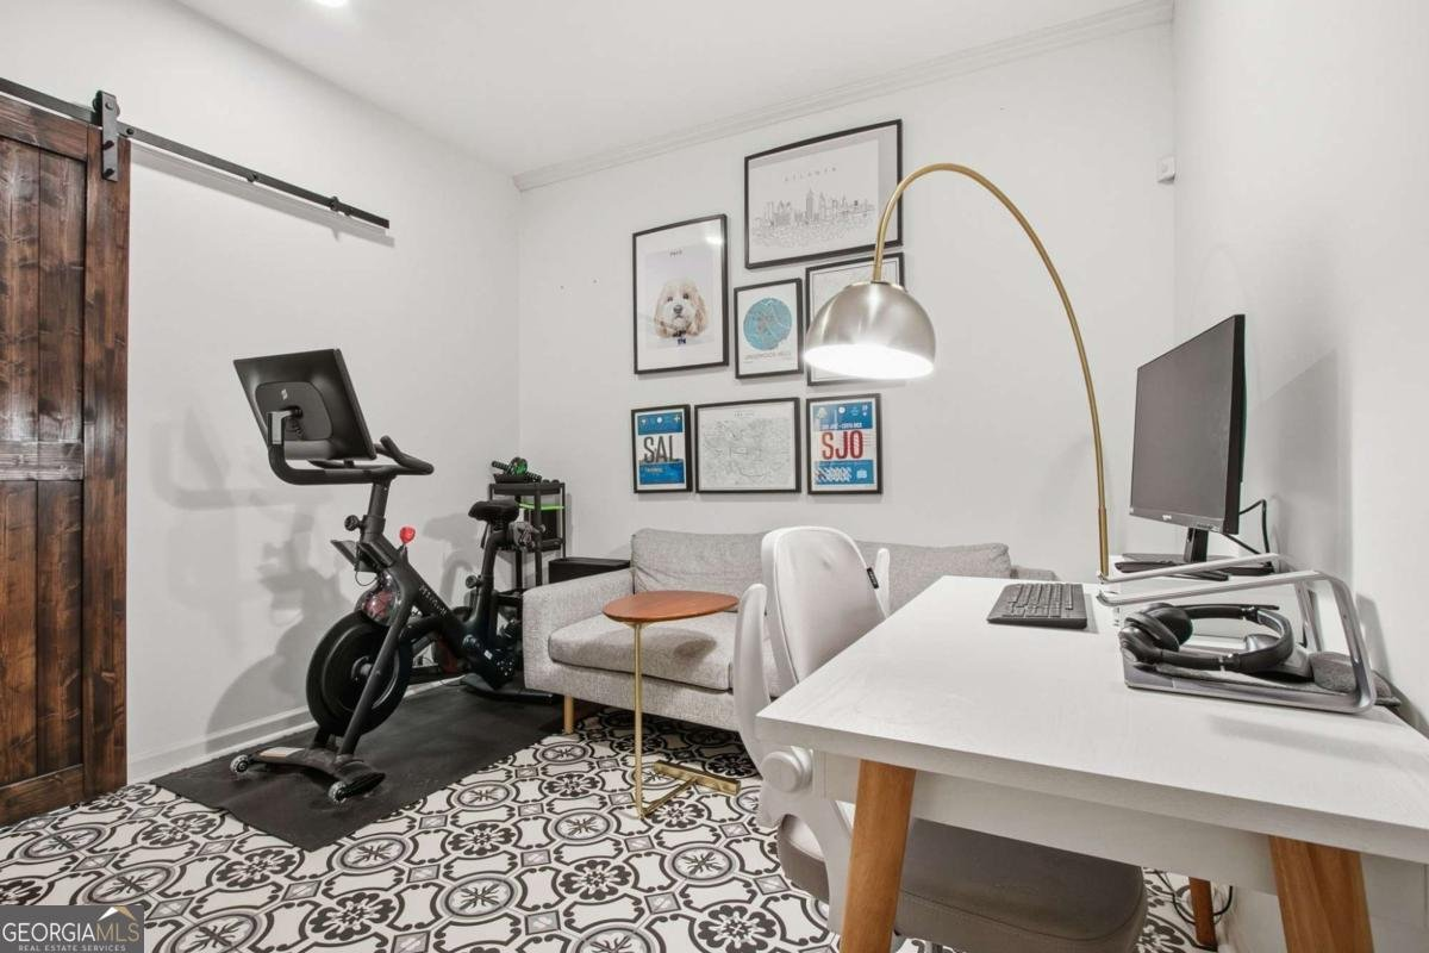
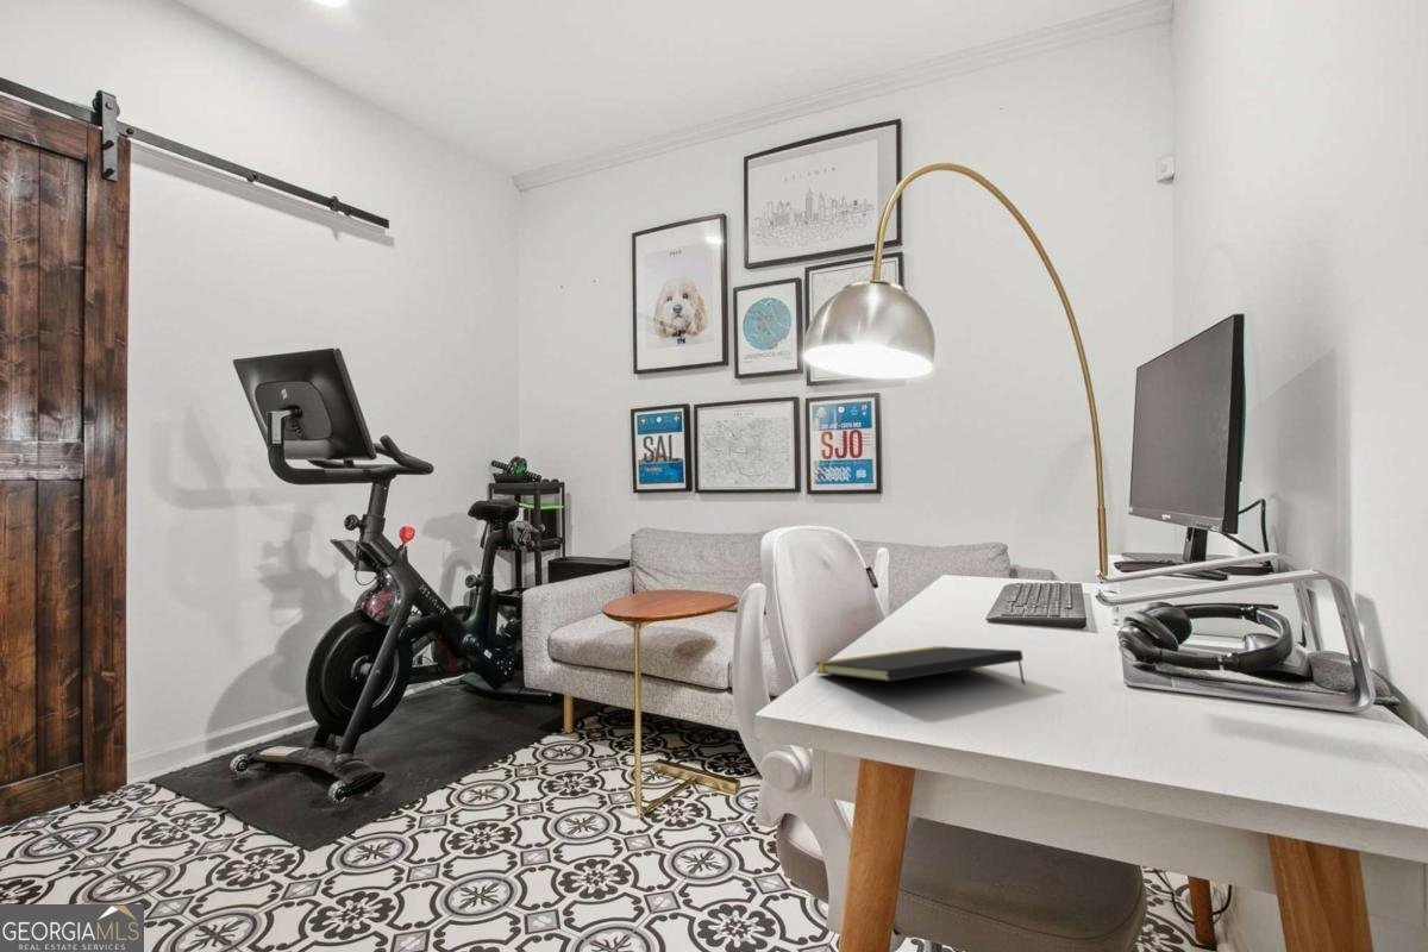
+ notepad [814,645,1026,684]
